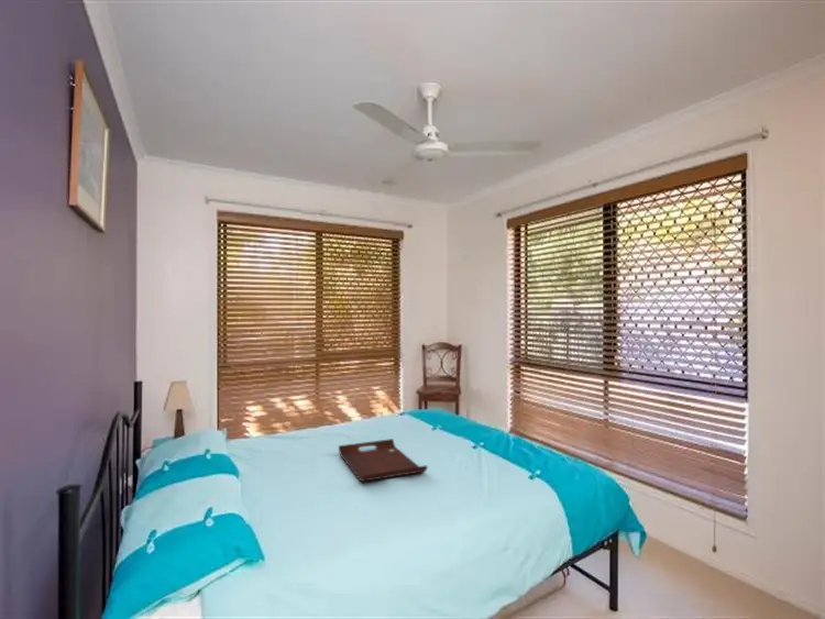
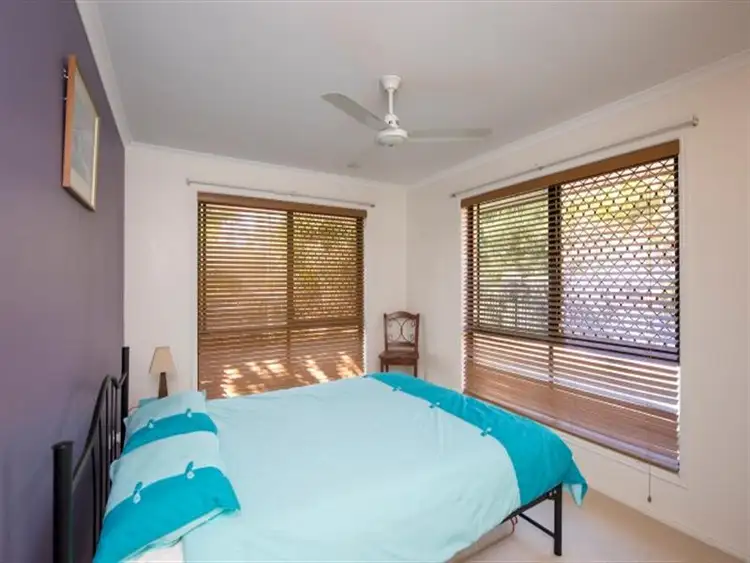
- serving tray [338,438,428,483]
